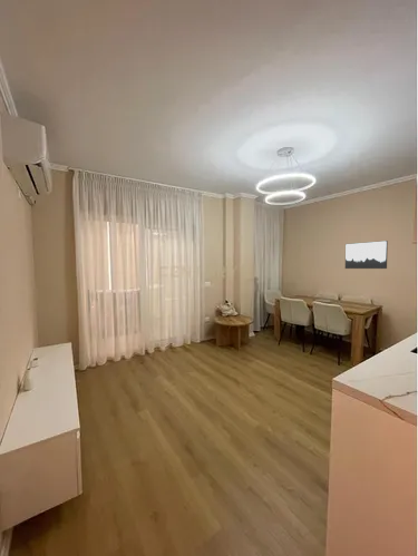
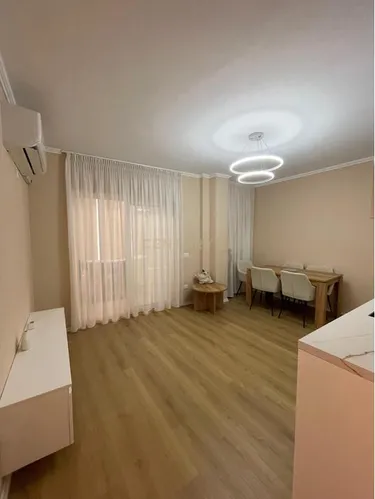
- wall art [344,240,389,270]
